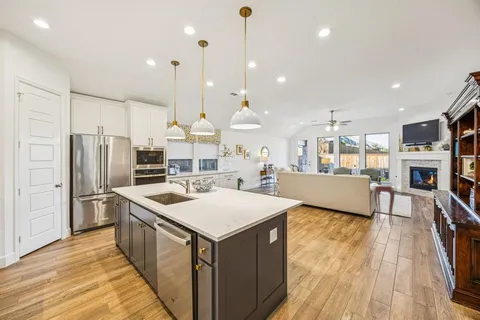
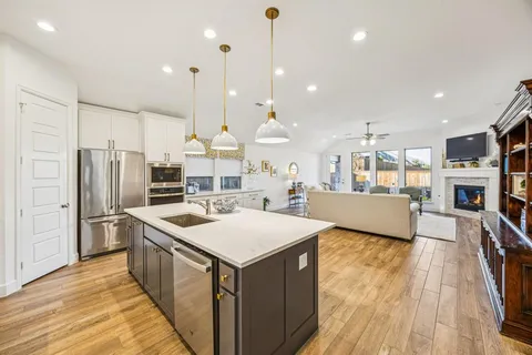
- side table [373,184,396,226]
